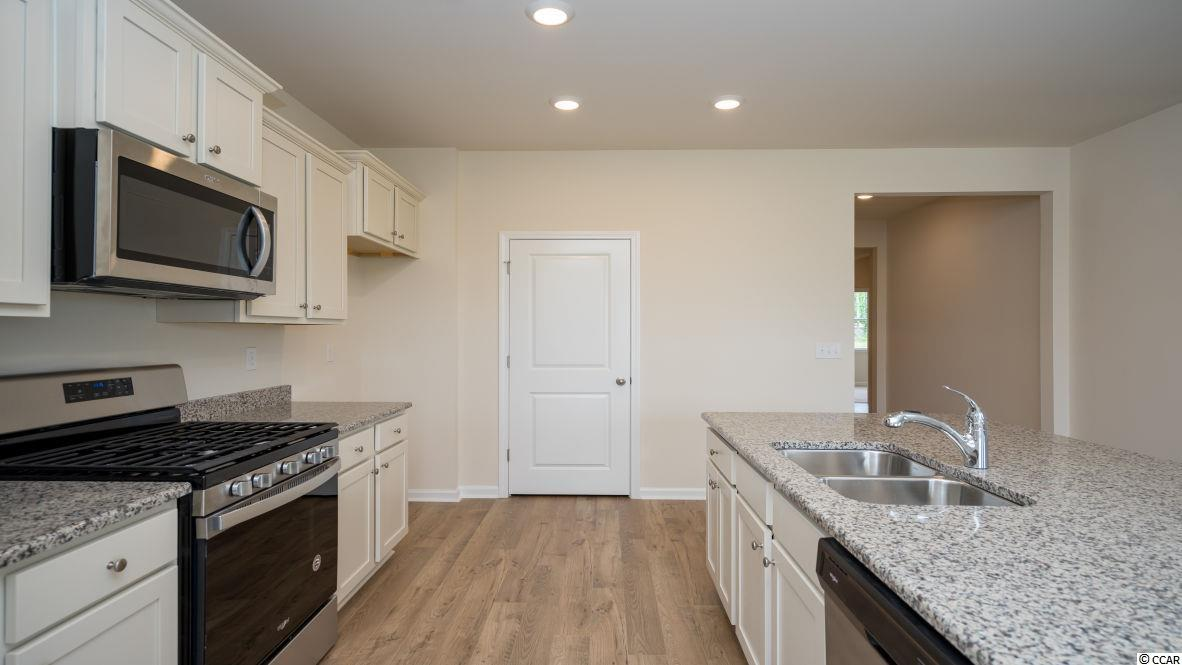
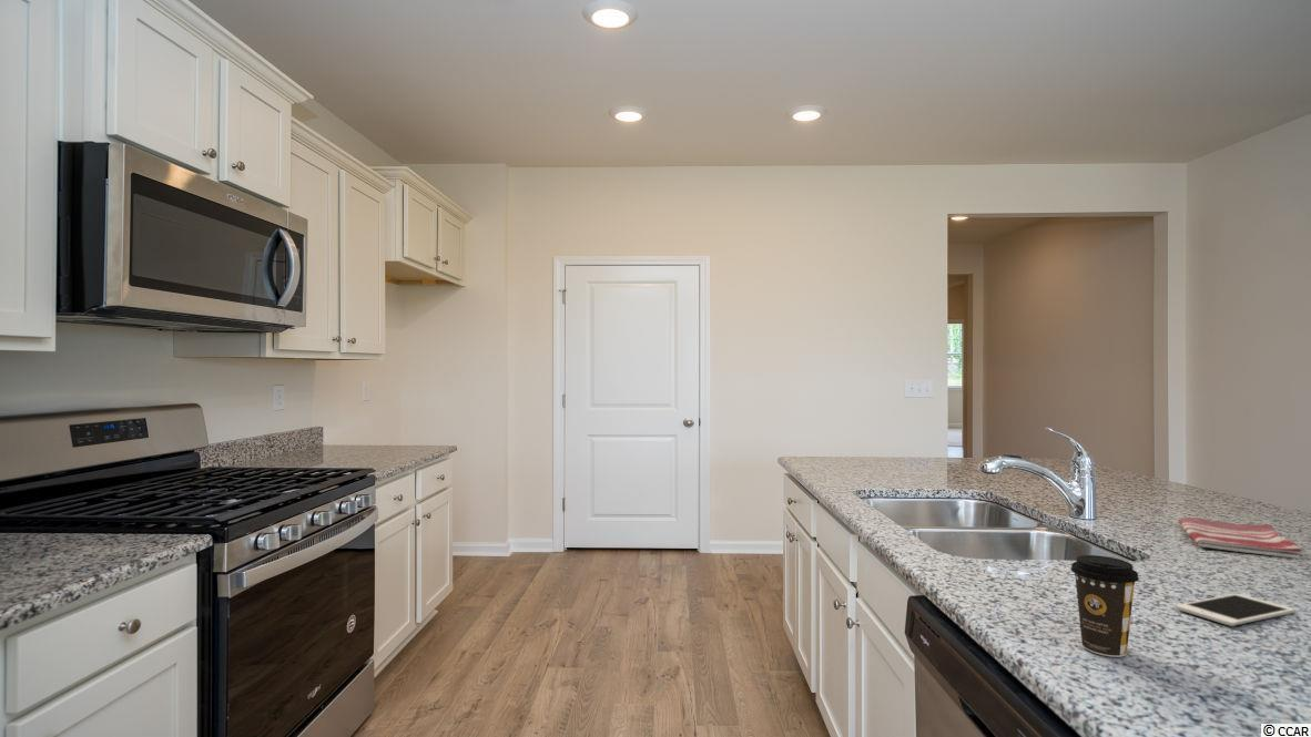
+ coffee cup [1069,554,1140,658]
+ dish towel [1177,516,1303,560]
+ cell phone [1175,593,1297,627]
